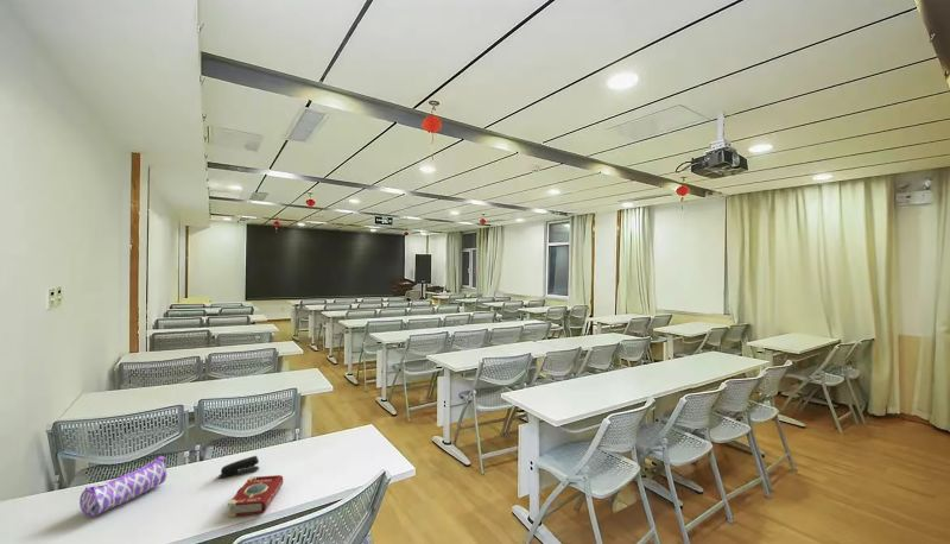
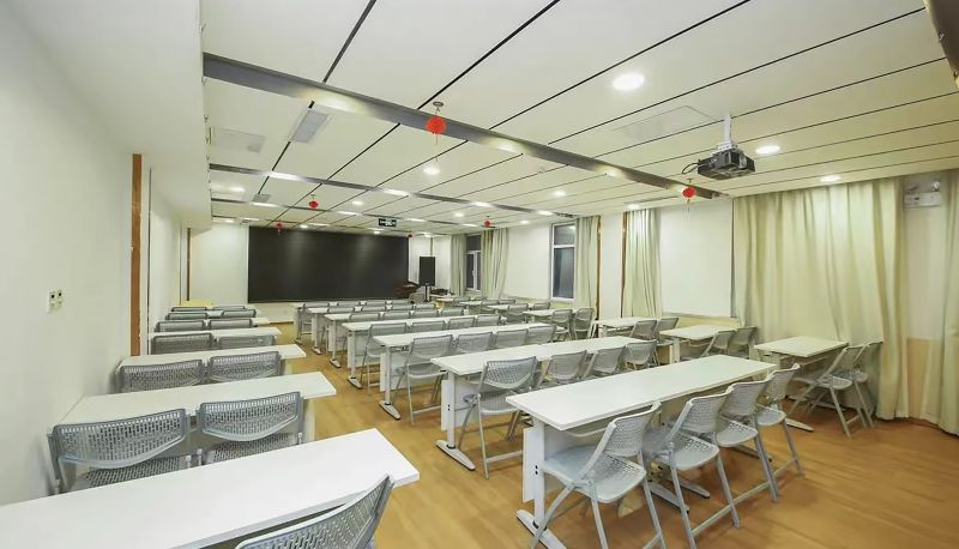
- pencil case [78,455,167,518]
- book [227,474,284,519]
- stapler [217,455,260,479]
